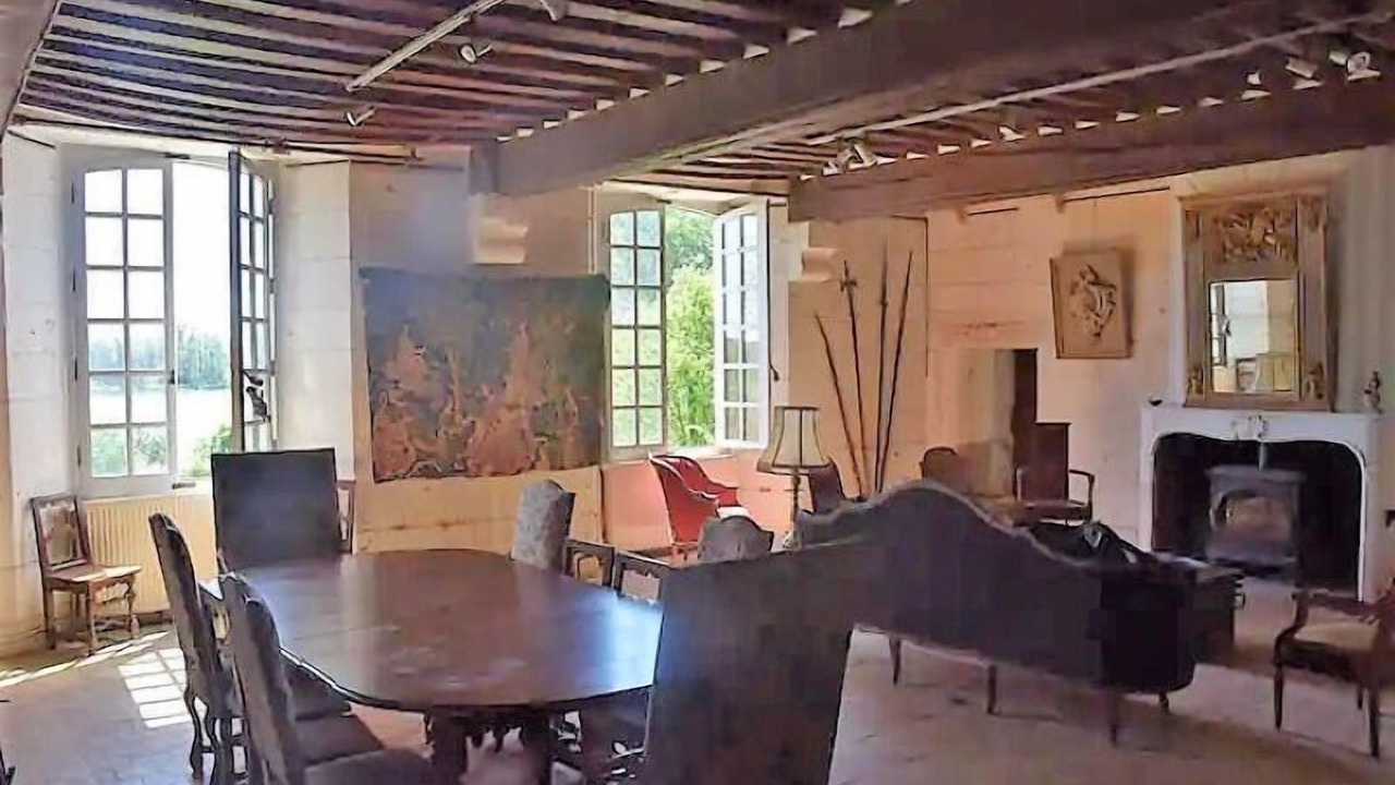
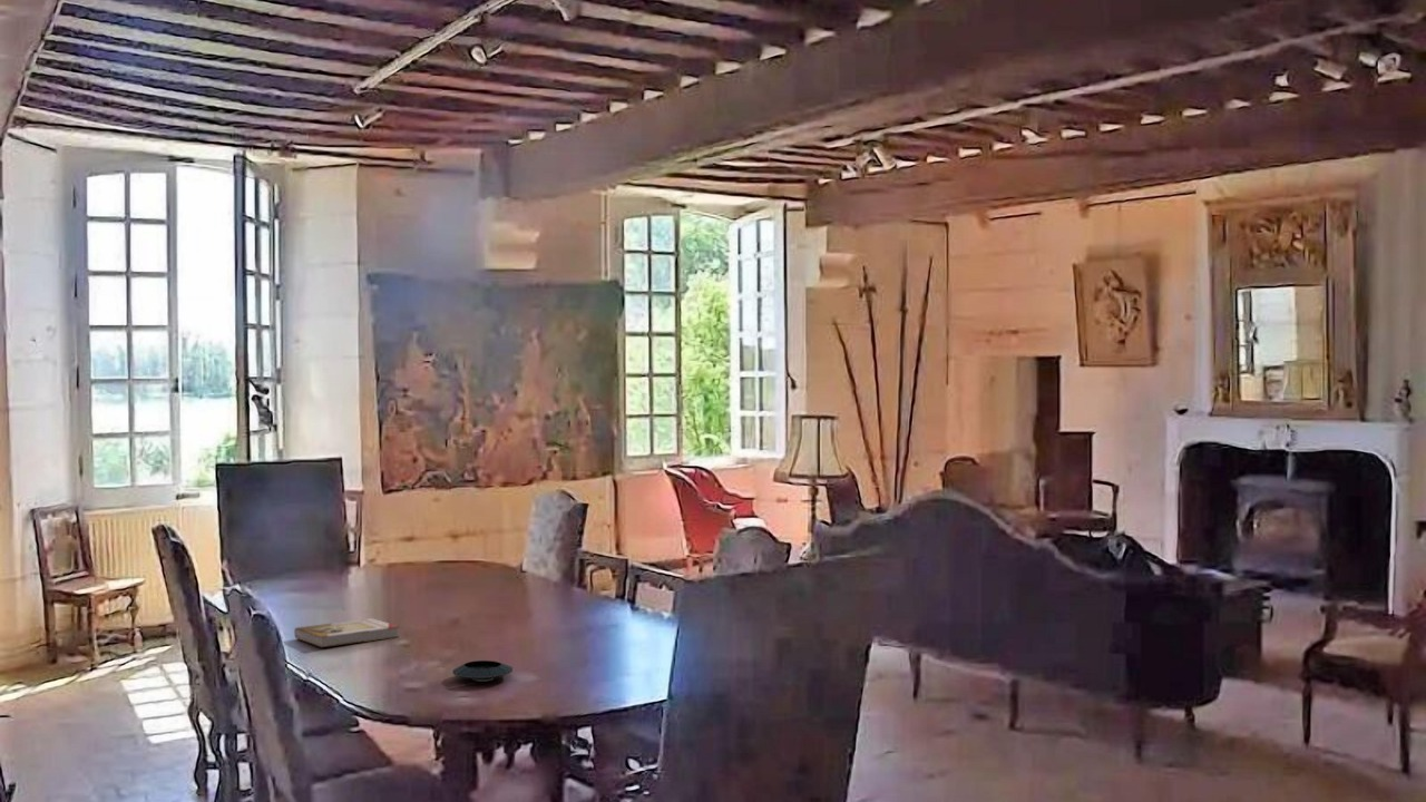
+ saucer [452,659,514,683]
+ book [294,617,400,648]
